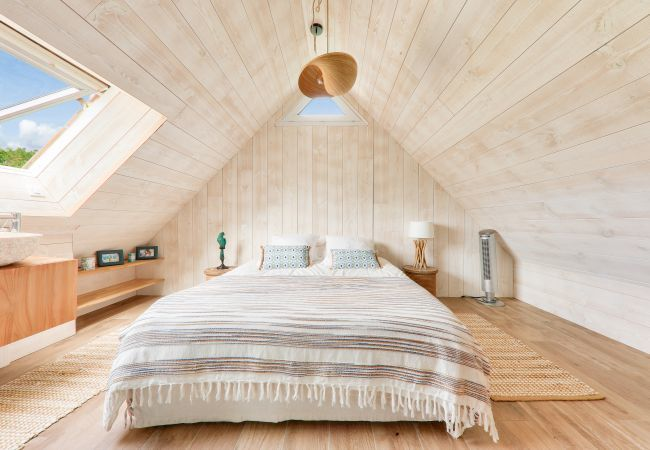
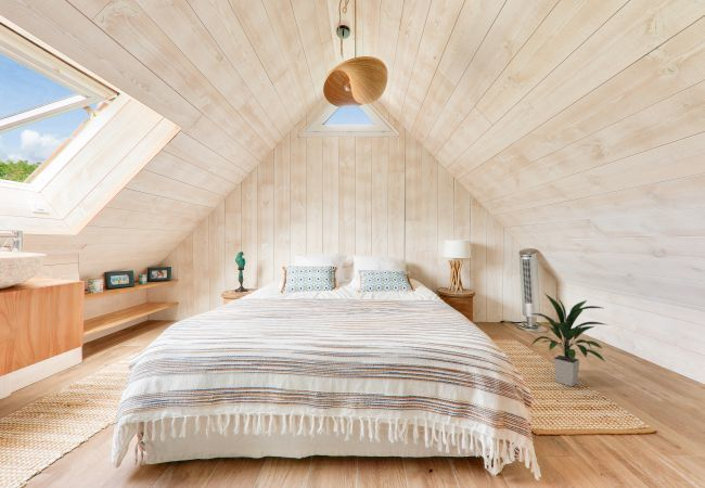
+ indoor plant [528,292,611,387]
